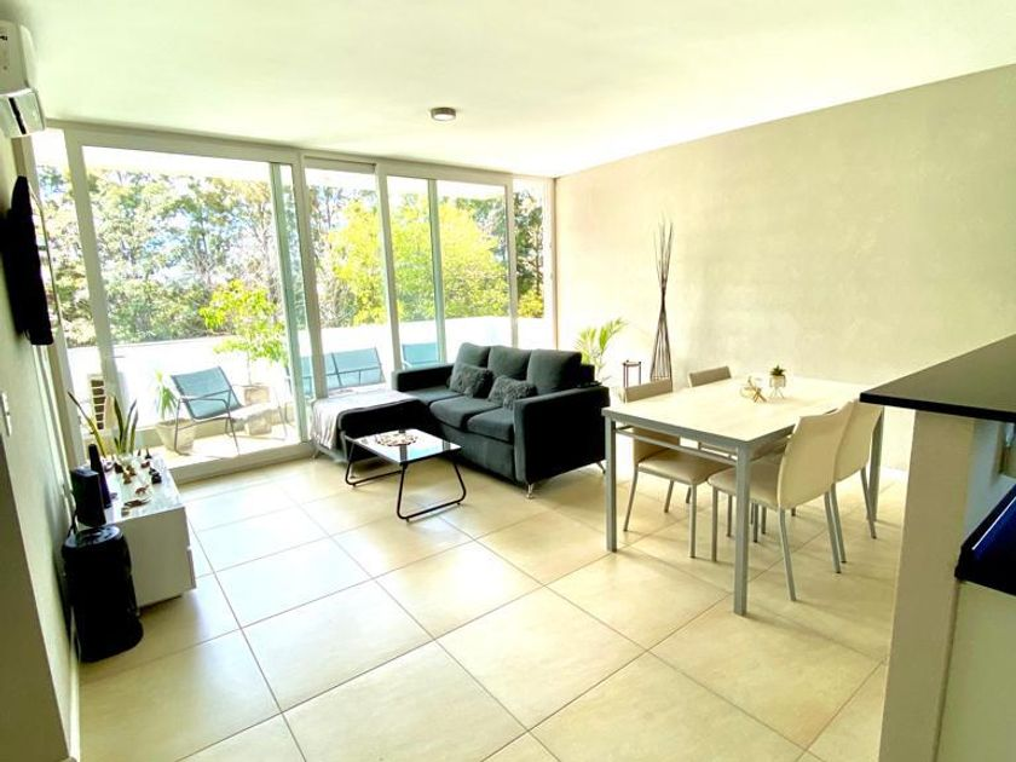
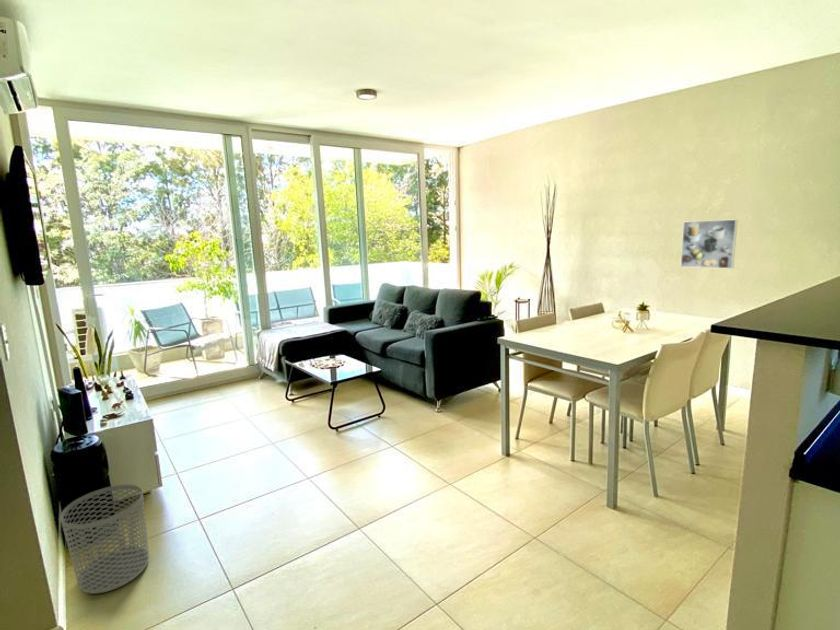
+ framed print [680,218,739,270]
+ waste bin [60,484,150,595]
